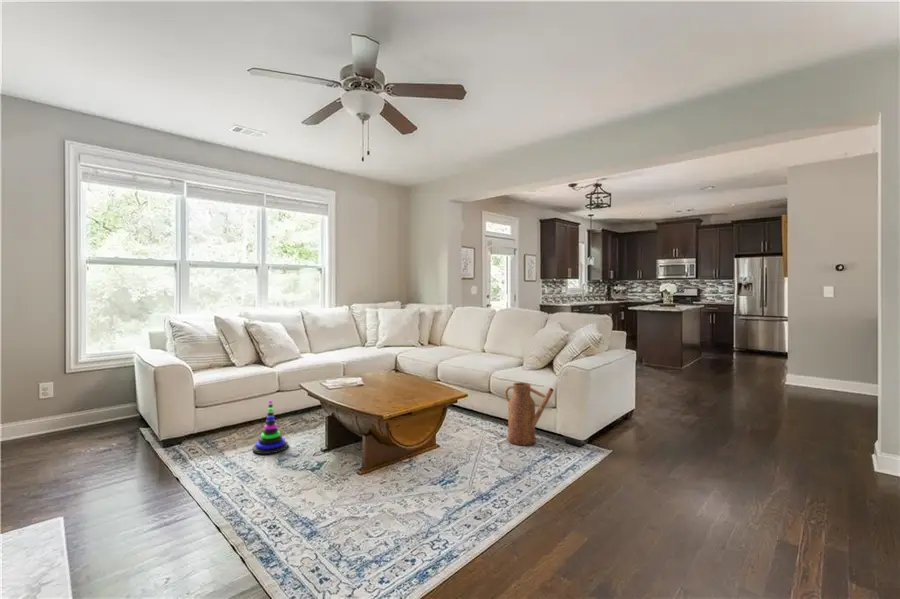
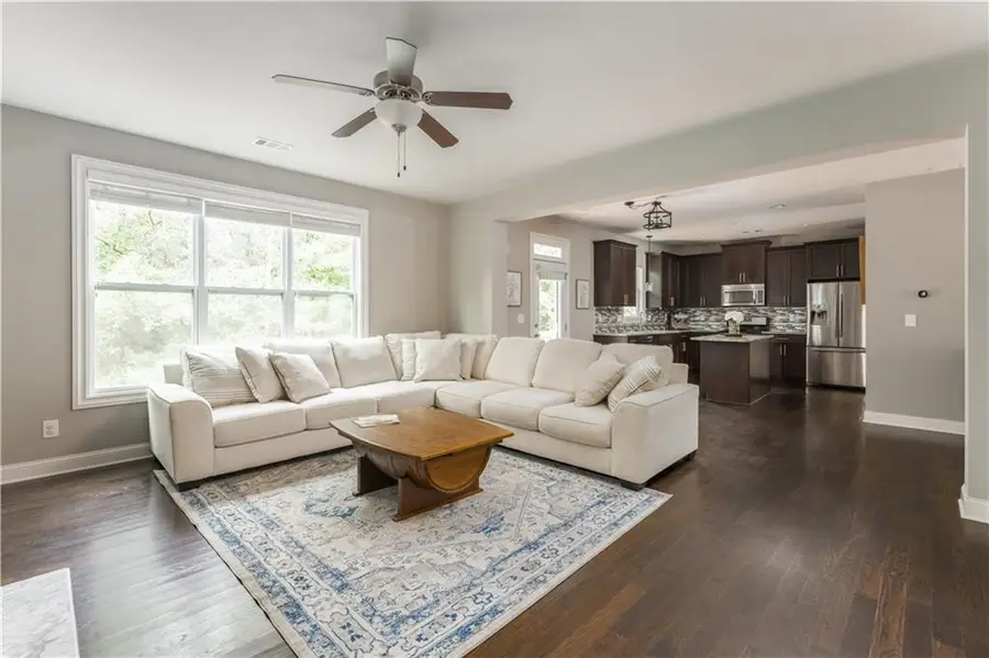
- watering can [504,382,555,447]
- stacking toy [252,399,289,455]
